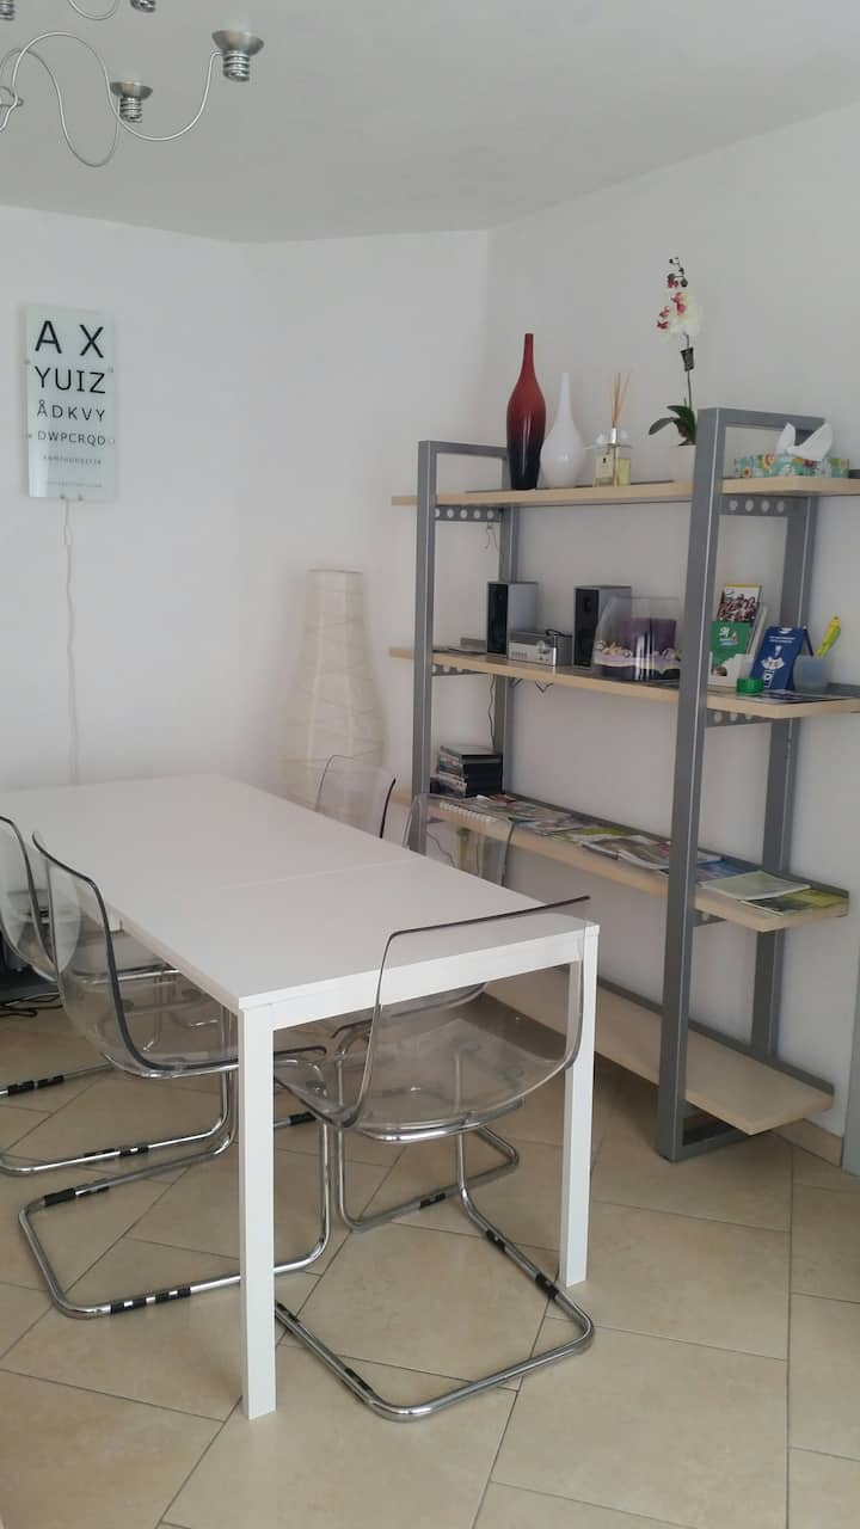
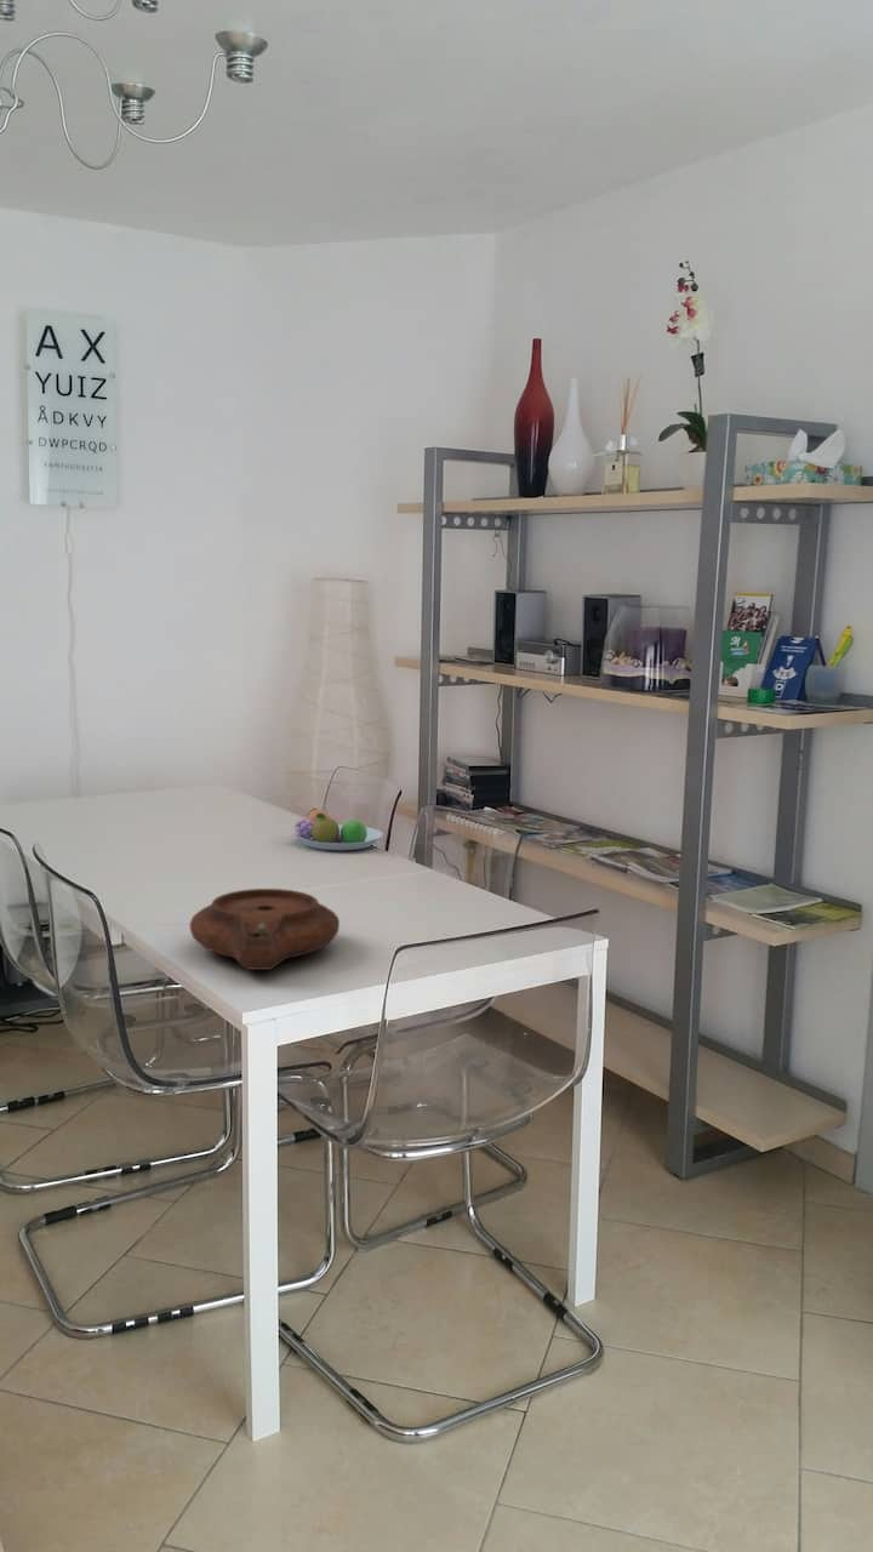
+ plate [189,888,341,971]
+ fruit bowl [293,808,384,851]
